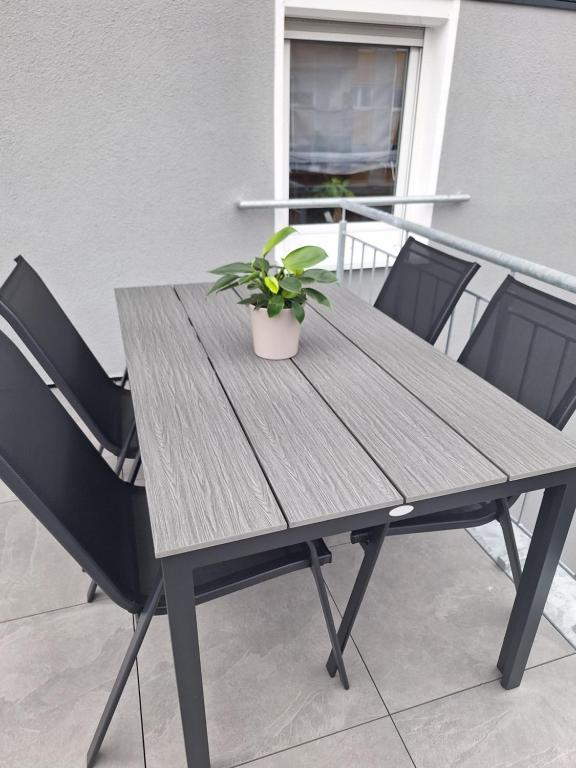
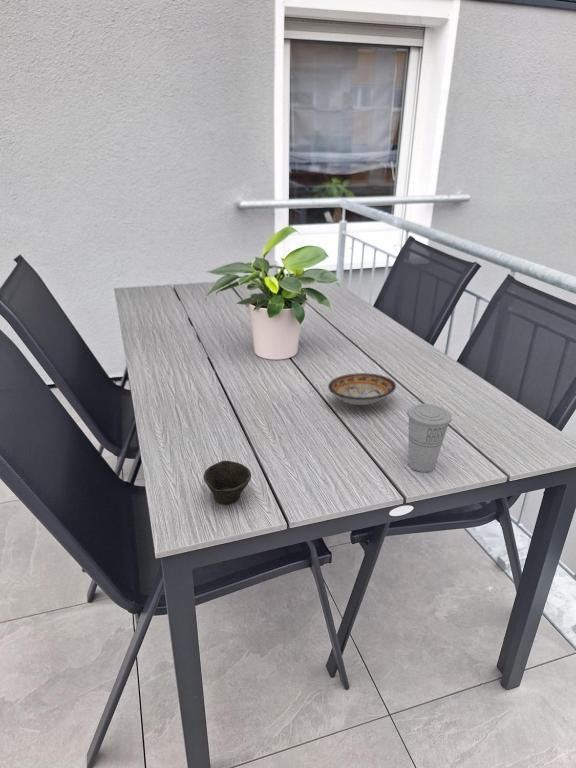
+ cup [203,460,252,505]
+ bowl [327,372,397,406]
+ cup [406,403,453,473]
